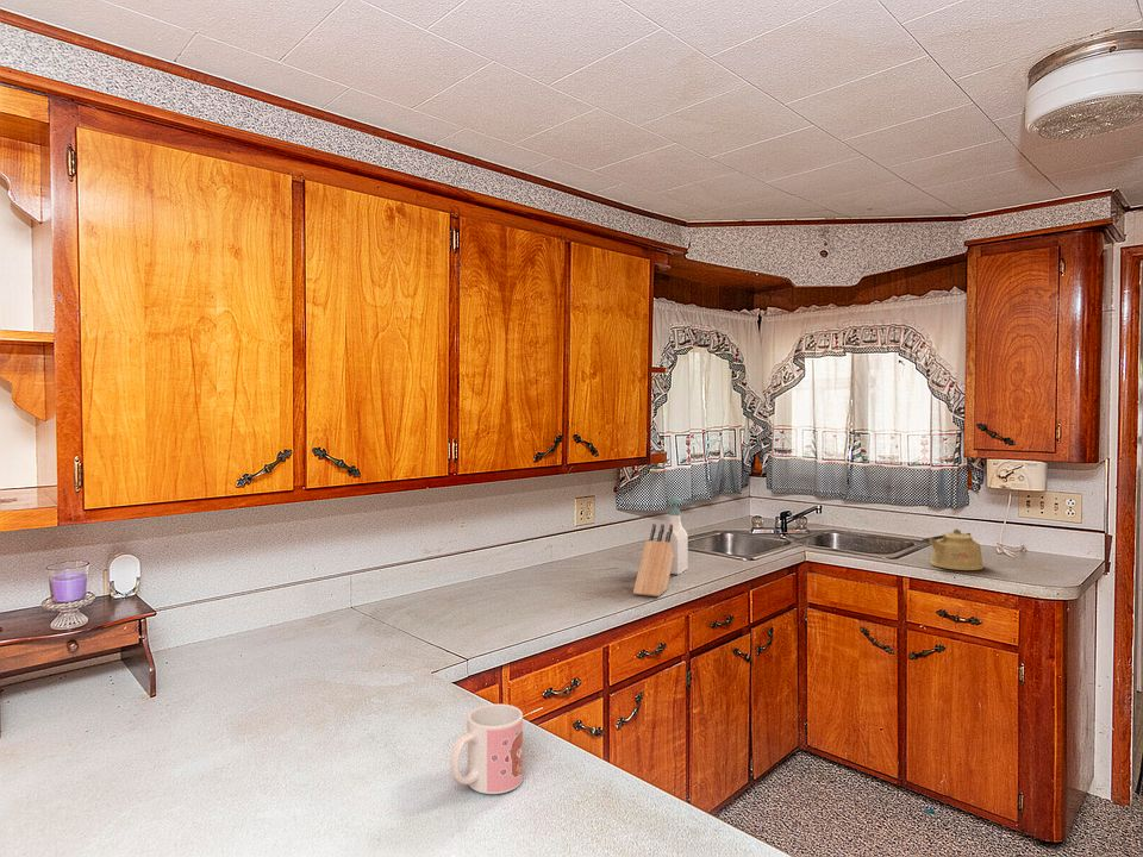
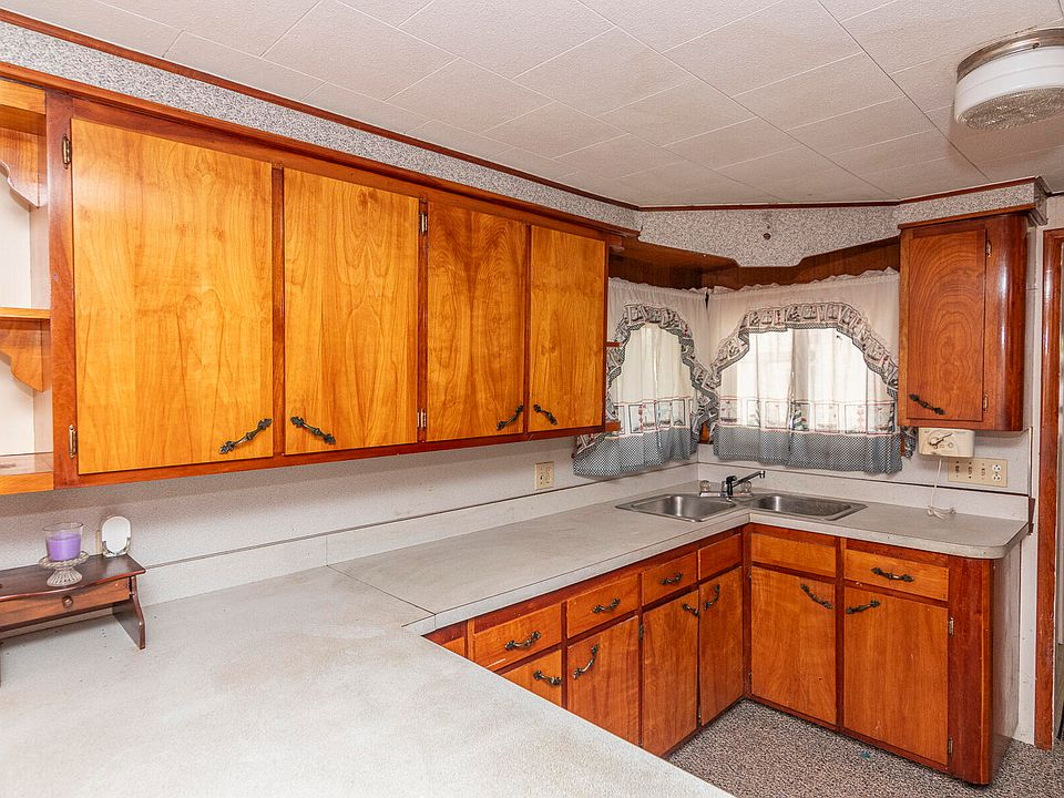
- knife block [632,523,674,598]
- kettle [922,527,985,571]
- mug [449,702,524,795]
- soap bottle [662,496,689,576]
